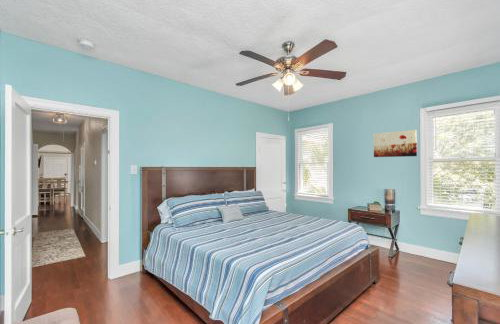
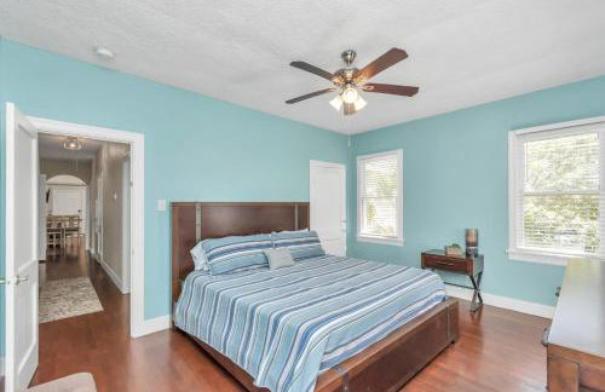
- wall art [373,129,418,158]
